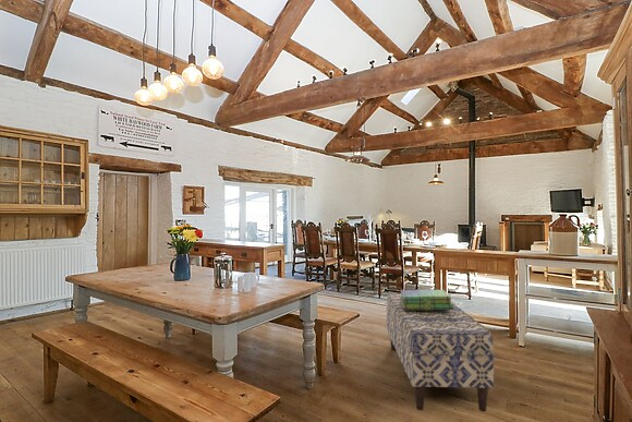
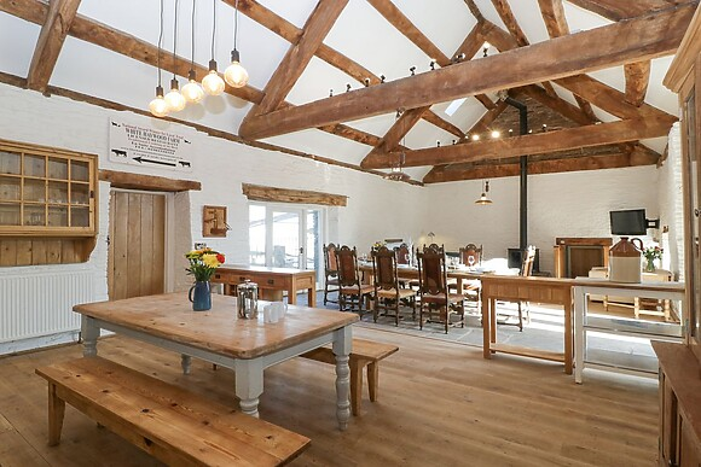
- bench [386,292,495,412]
- stack of books [399,289,454,310]
